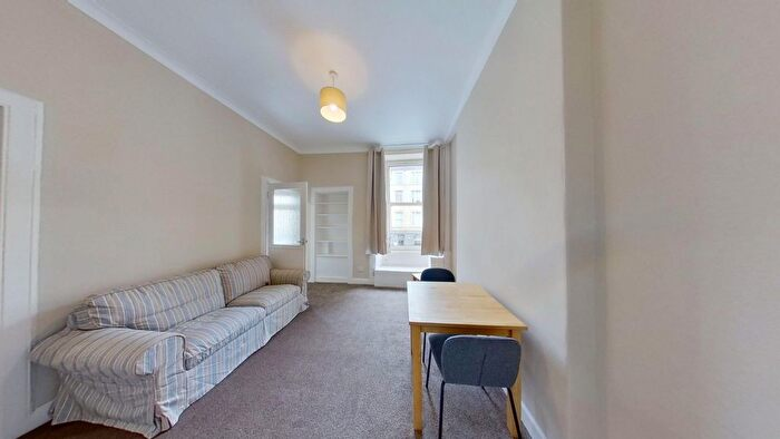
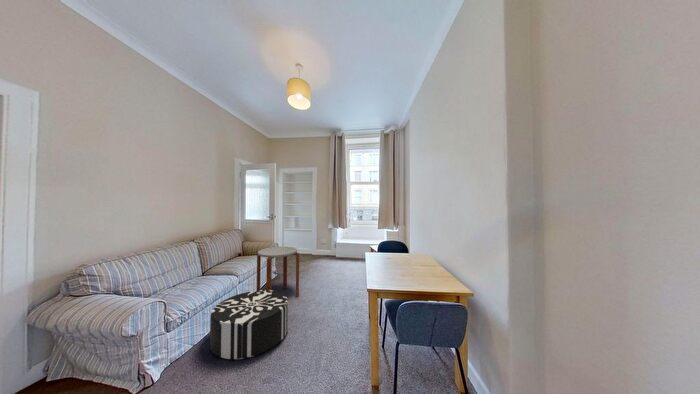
+ side table [256,246,300,299]
+ pouf [209,289,289,360]
